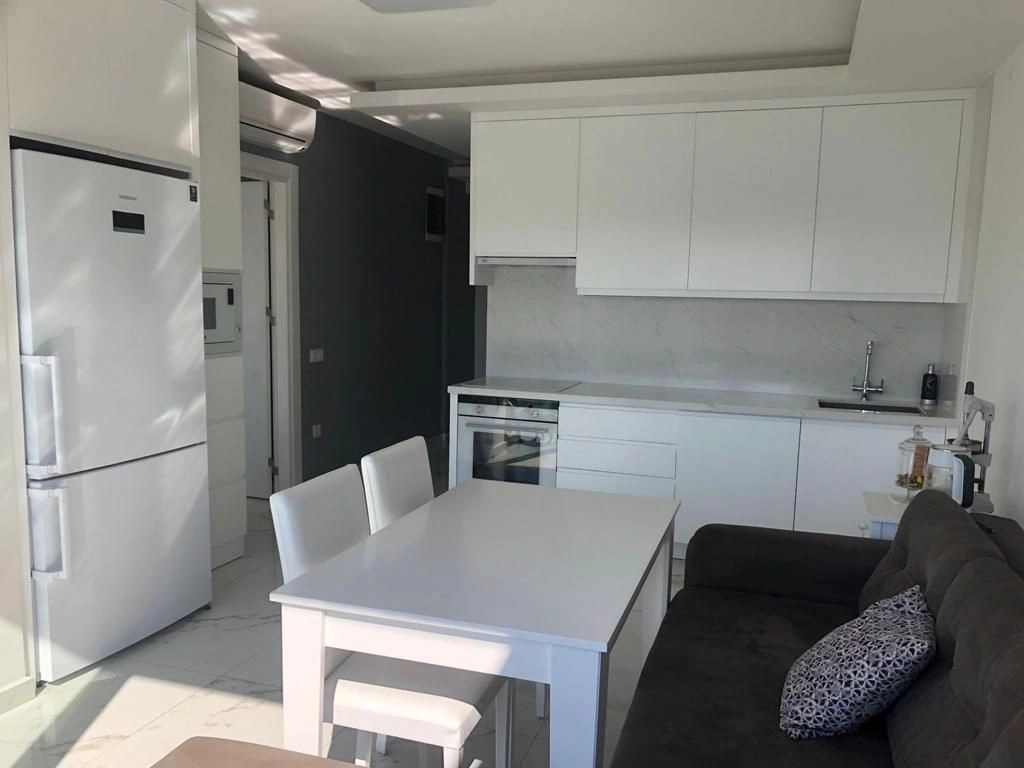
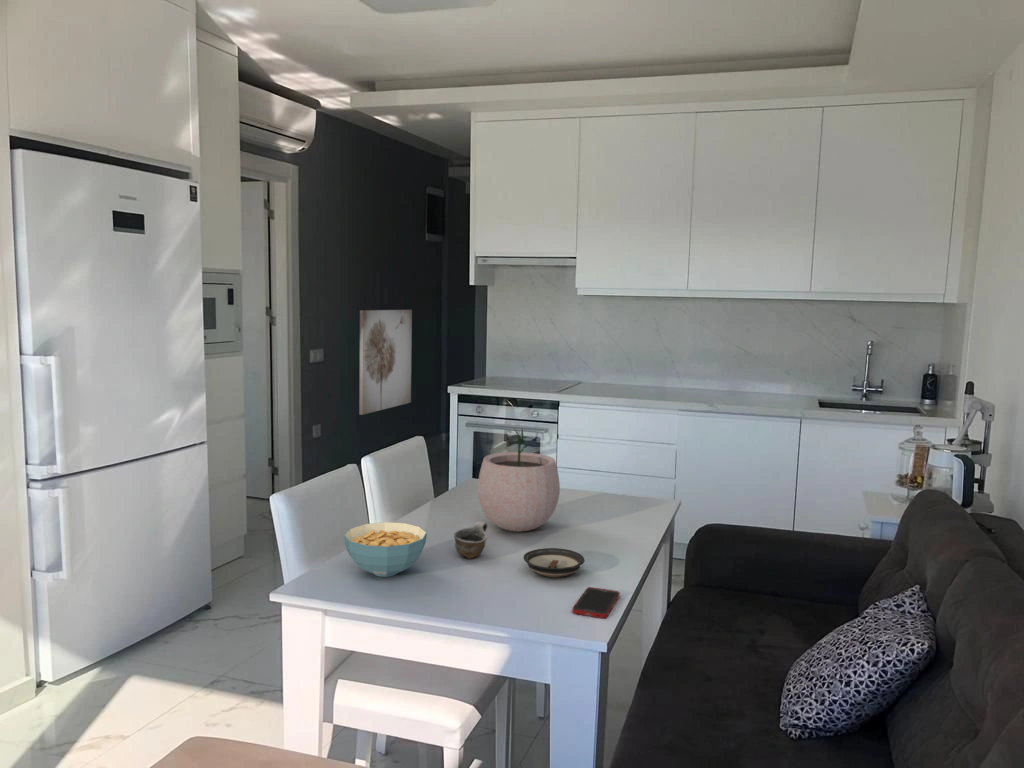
+ wall art [358,309,413,416]
+ cereal bowl [343,521,428,578]
+ cup [453,520,488,560]
+ saucer [523,547,586,578]
+ plant pot [477,428,561,533]
+ cell phone [571,586,621,619]
